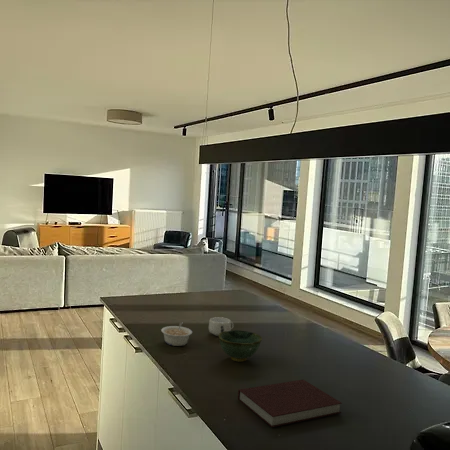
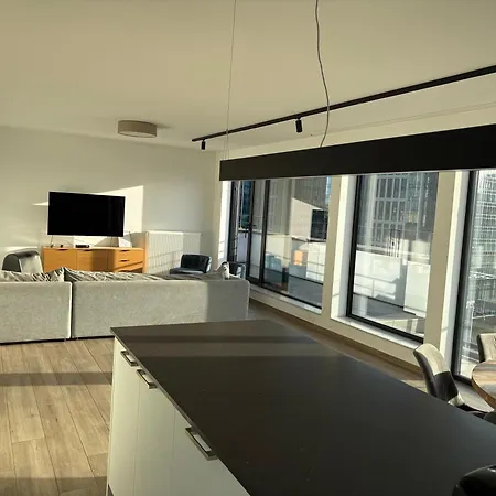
- bowl [217,329,263,363]
- legume [160,321,193,347]
- notebook [237,379,343,428]
- mug [208,316,235,337]
